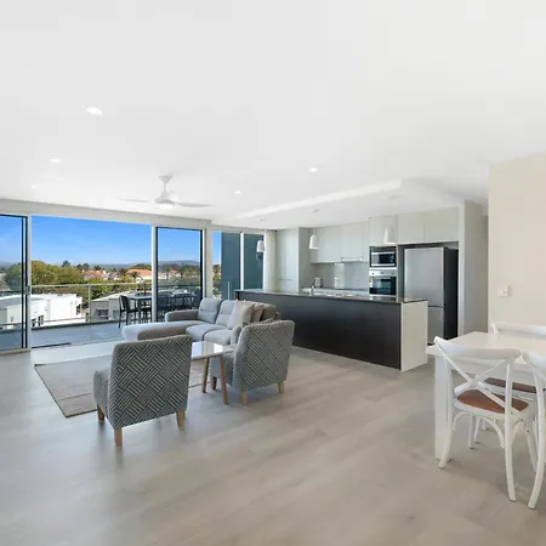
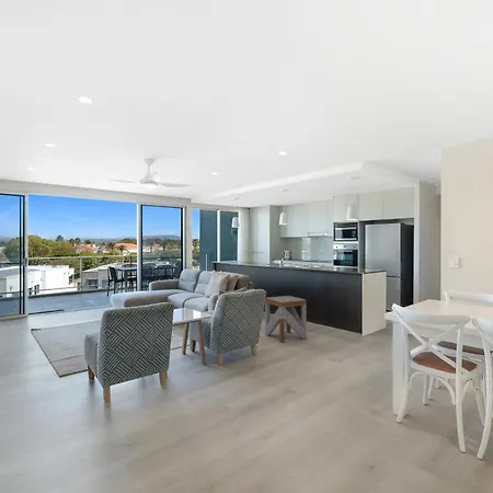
+ side table [264,295,307,344]
